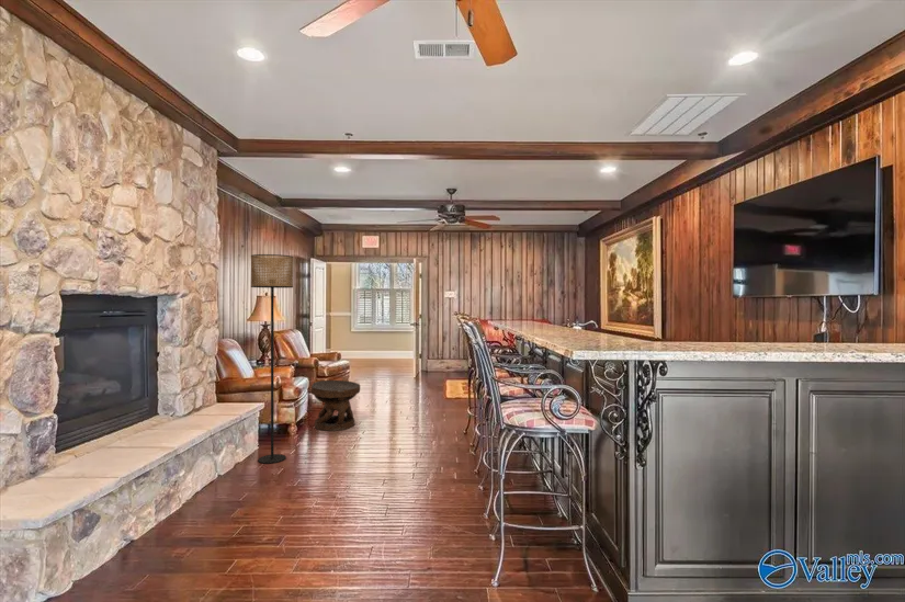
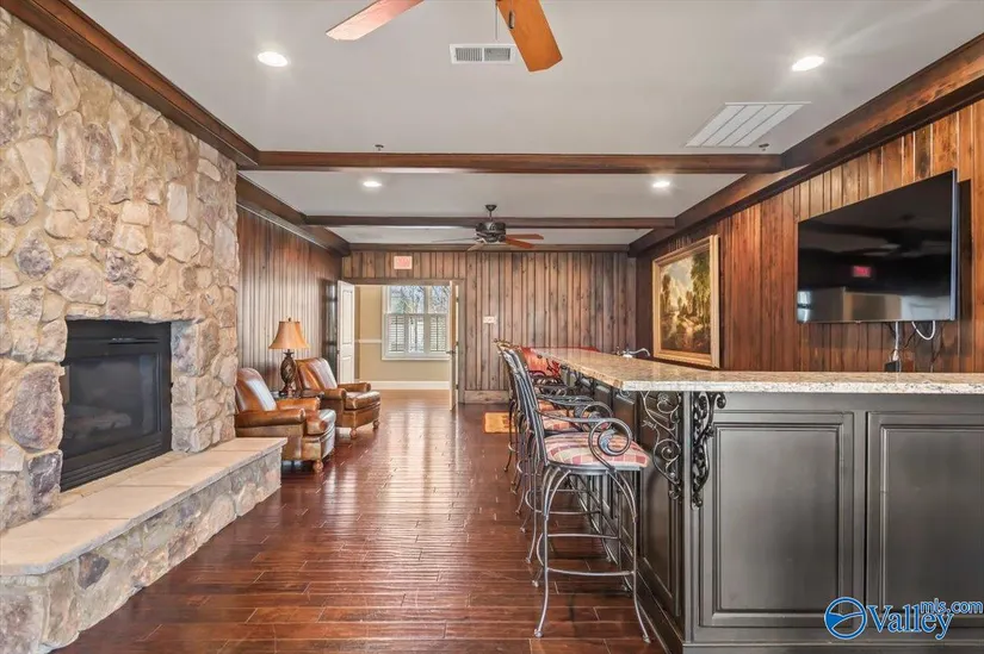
- side table [310,379,361,432]
- floor lamp [250,253,294,465]
